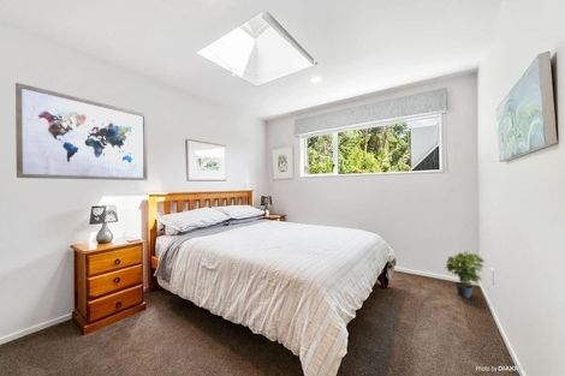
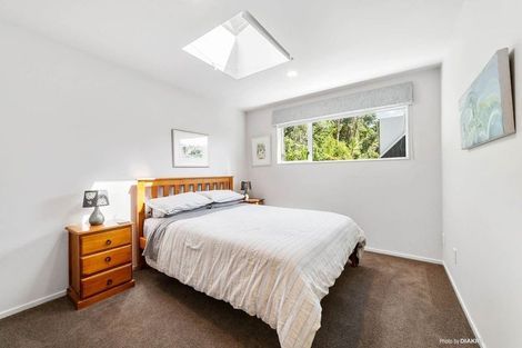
- wall art [14,82,149,181]
- potted plant [444,250,486,299]
